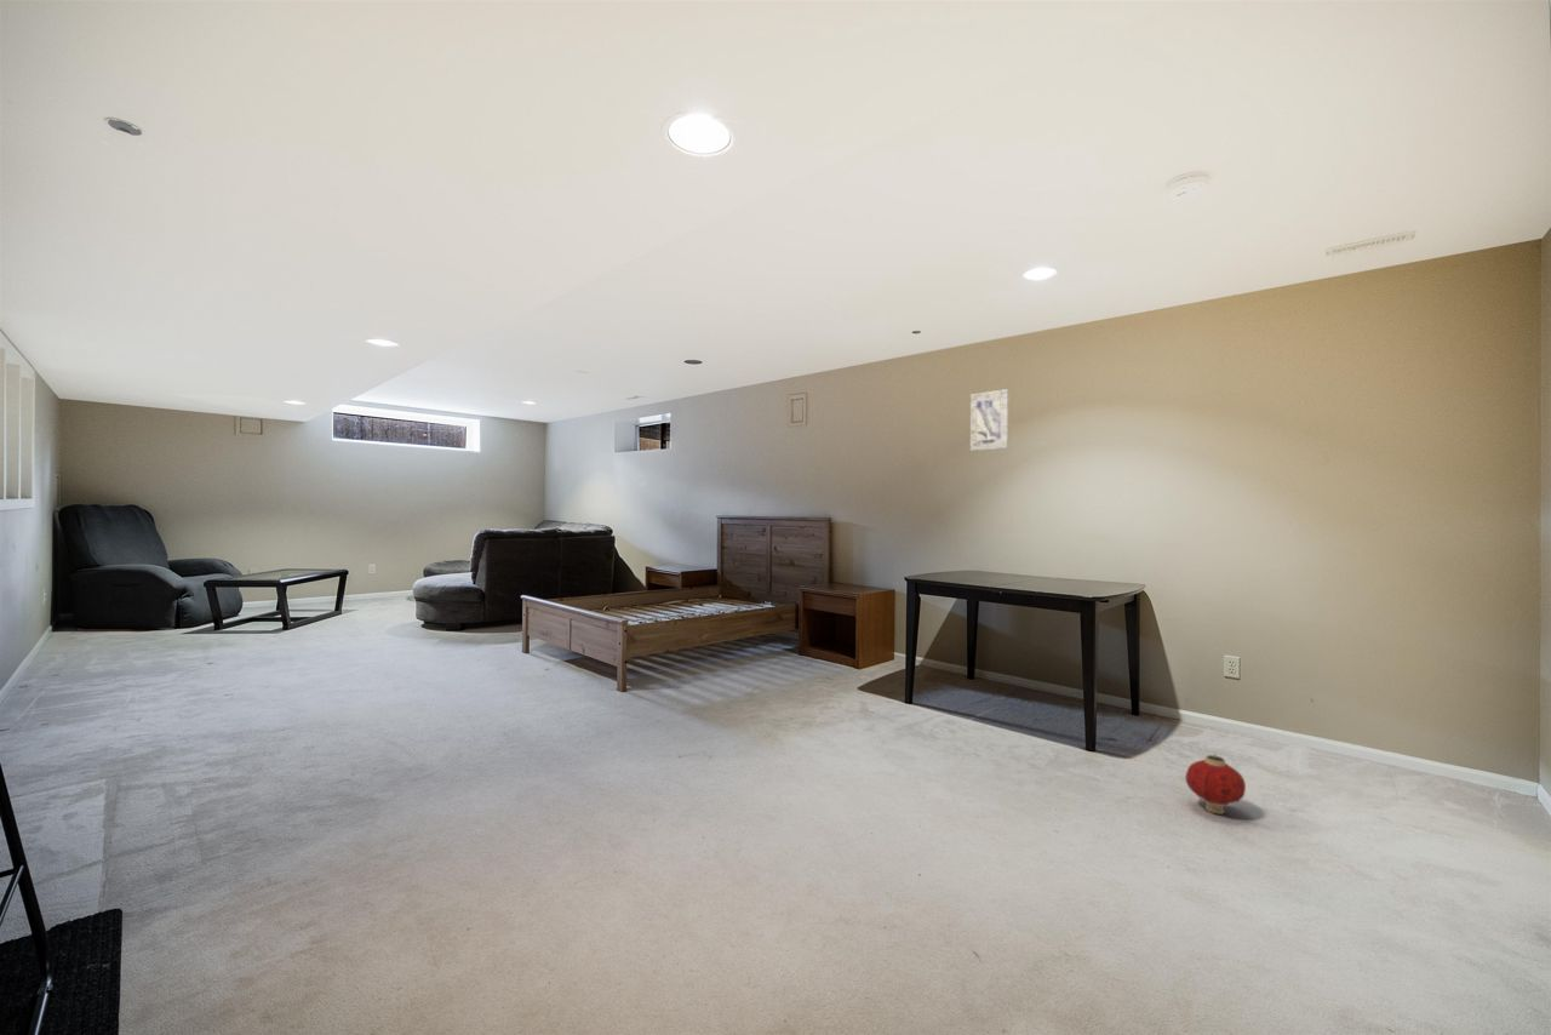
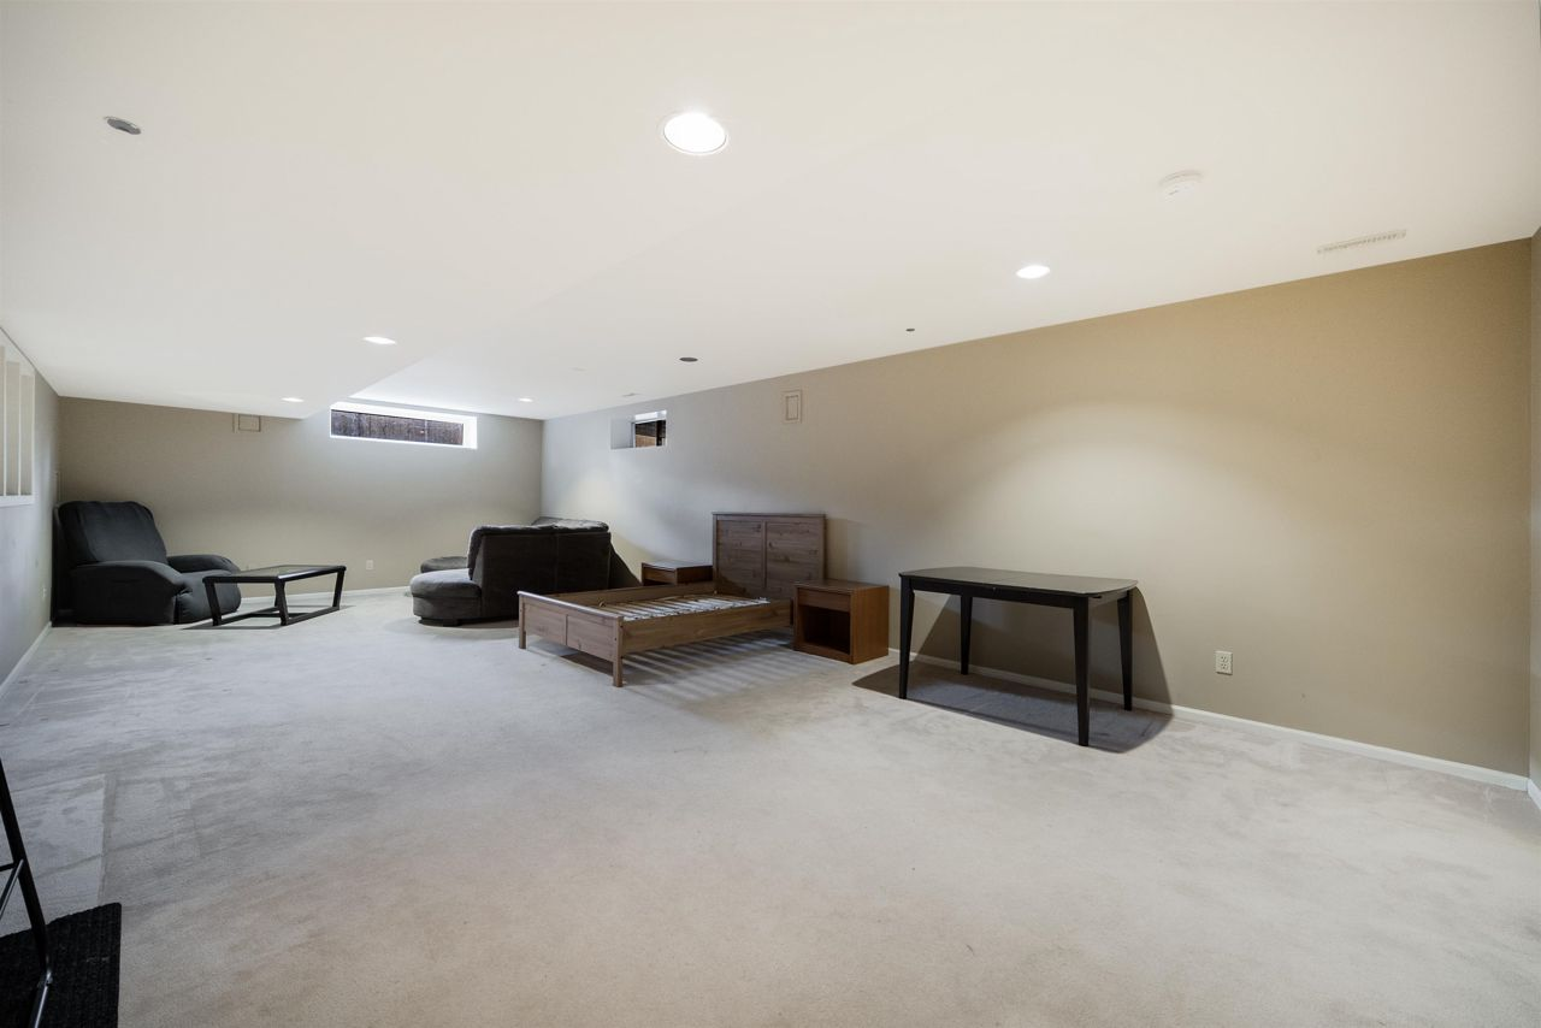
- wall art [969,388,1011,452]
- lantern [1184,754,1247,816]
